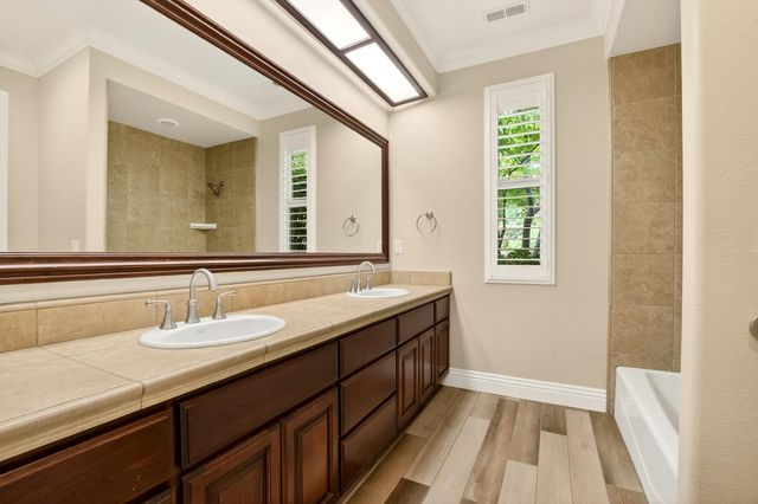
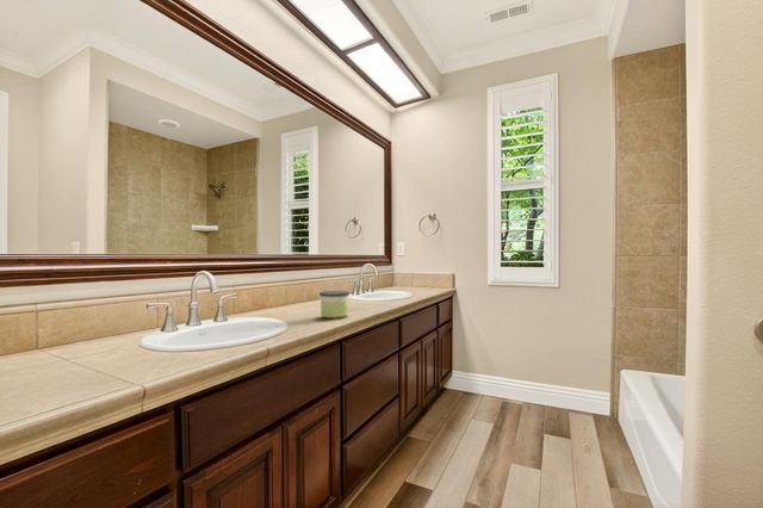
+ candle [318,290,351,320]
